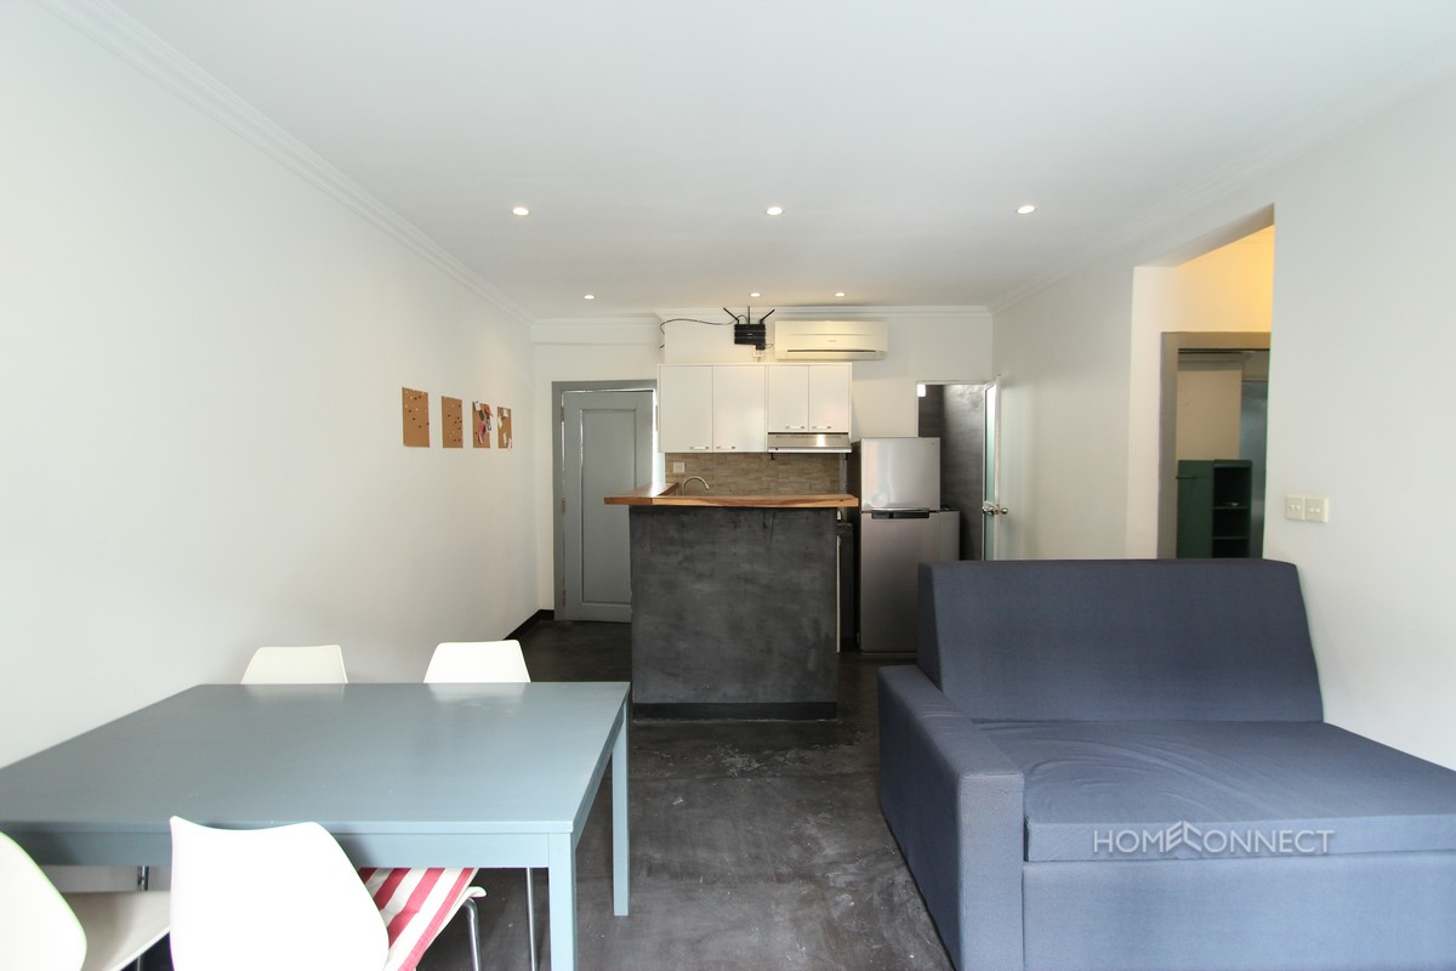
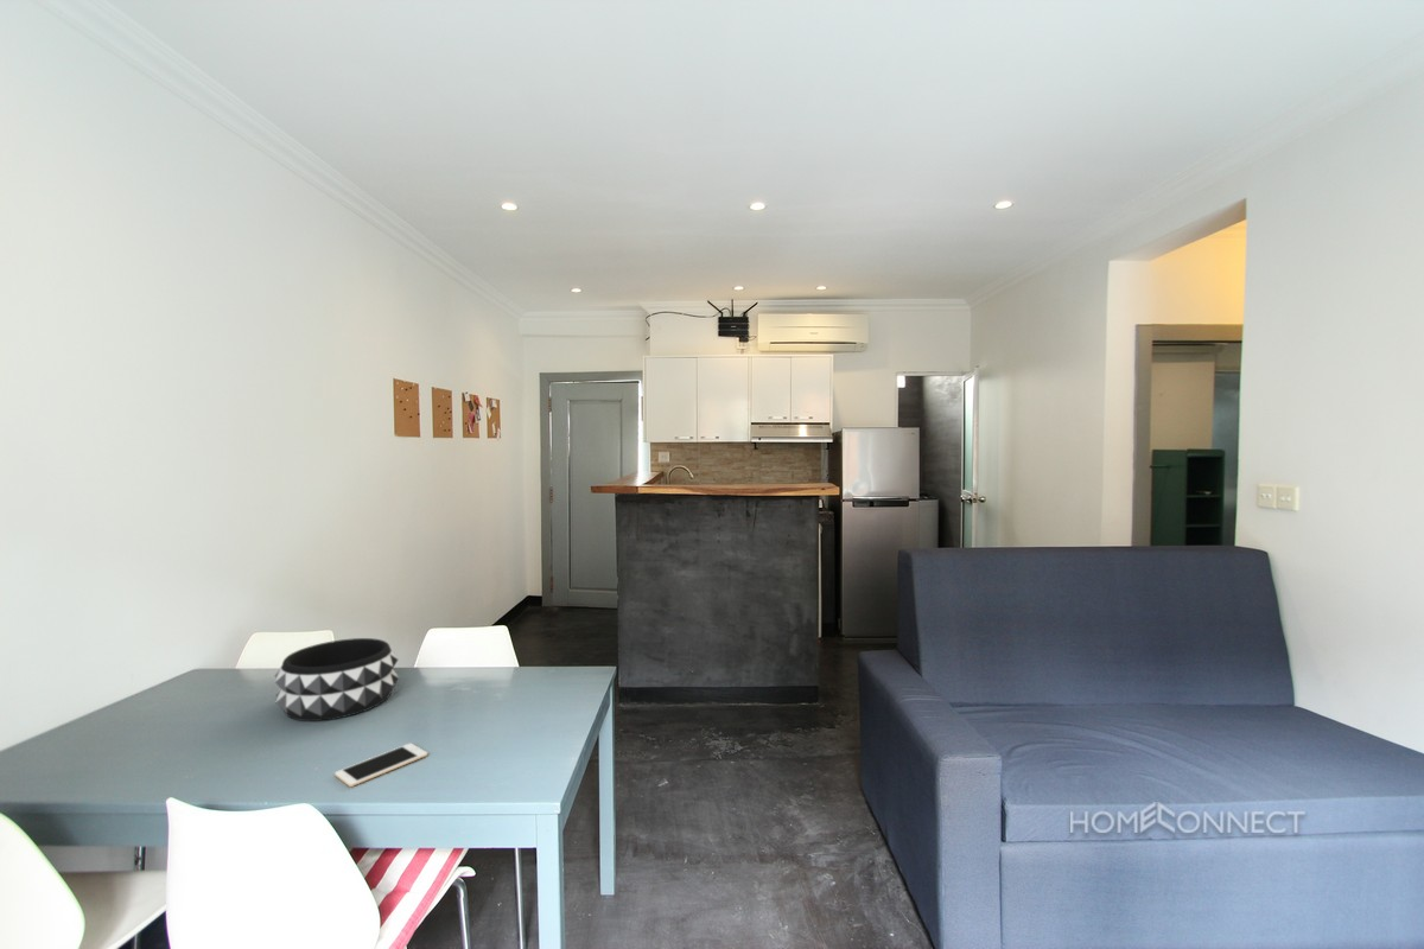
+ decorative bowl [274,637,400,722]
+ cell phone [333,743,428,788]
